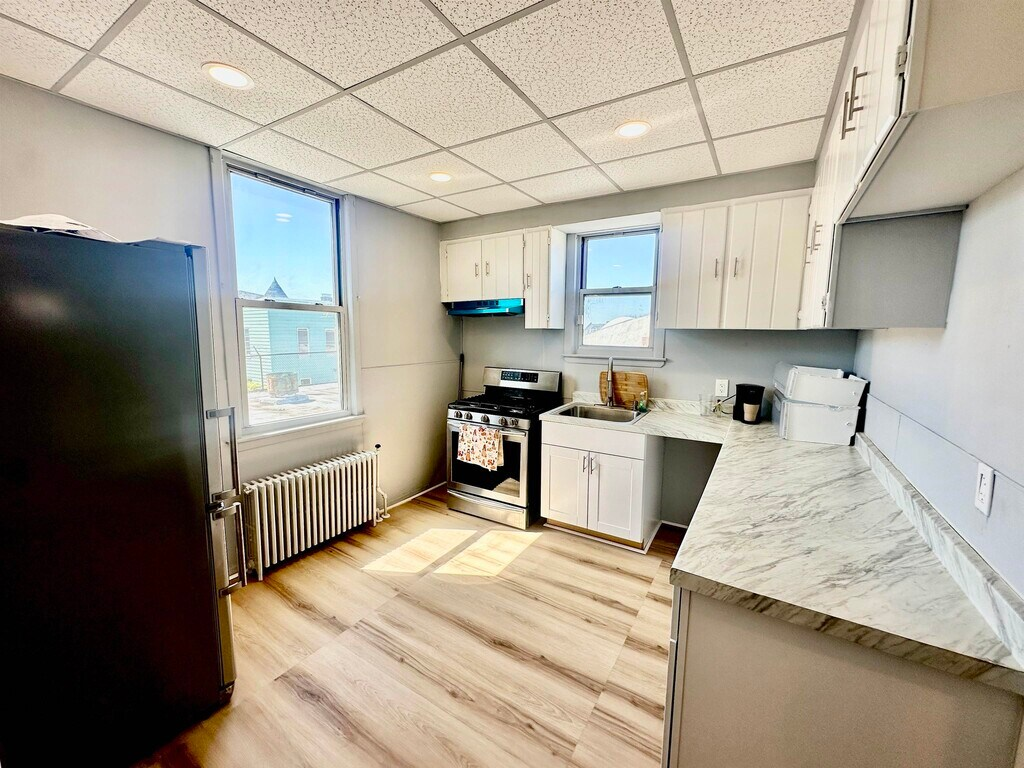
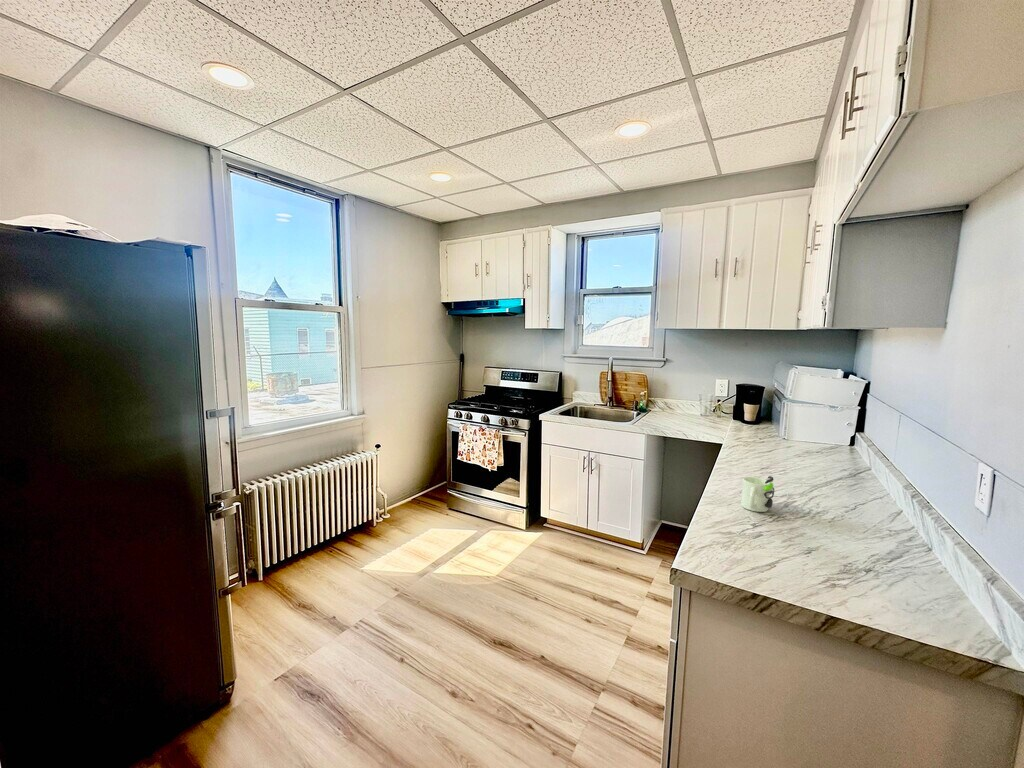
+ mug [740,475,775,513]
